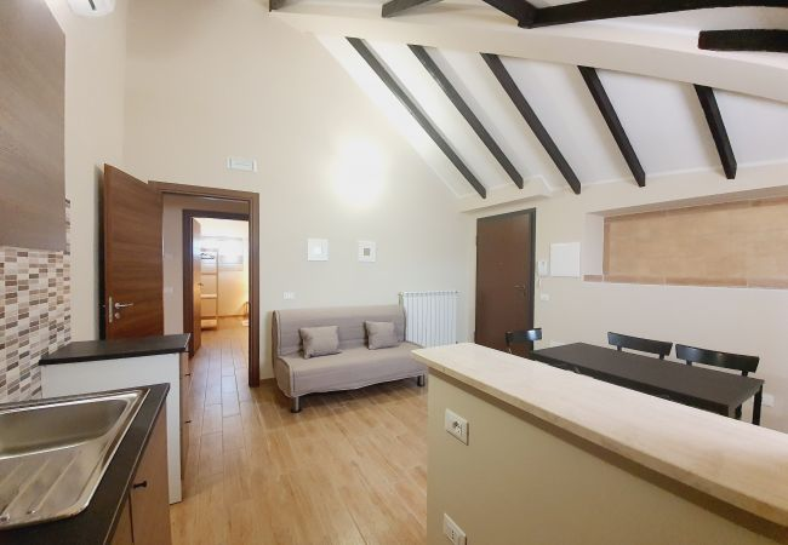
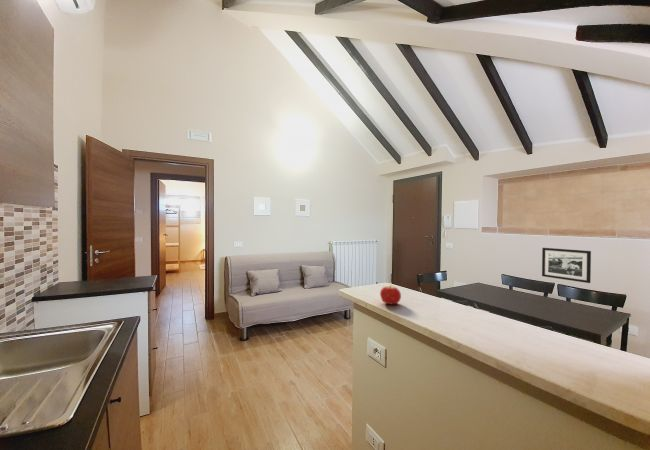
+ picture frame [541,247,592,284]
+ fruit [379,284,402,305]
